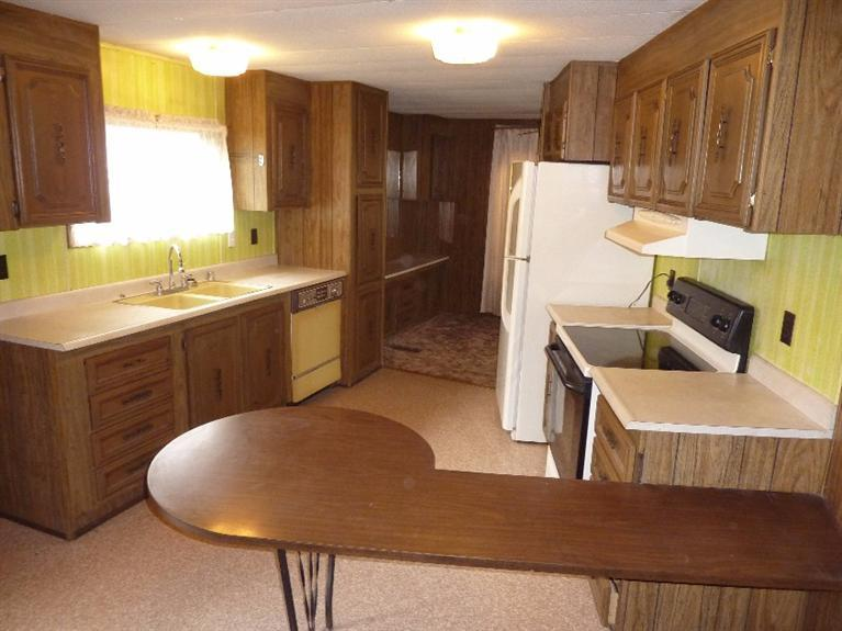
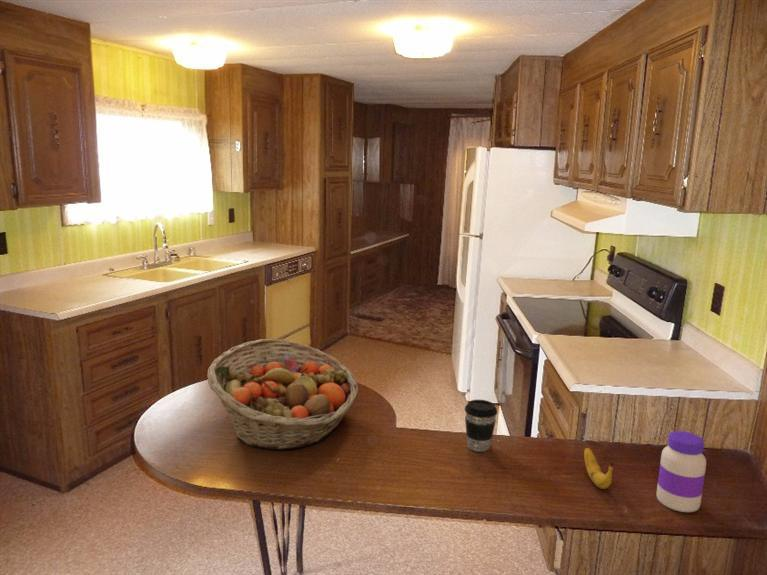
+ jar [655,430,707,513]
+ banana [583,446,614,490]
+ coffee cup [464,399,498,453]
+ fruit basket [206,338,359,451]
